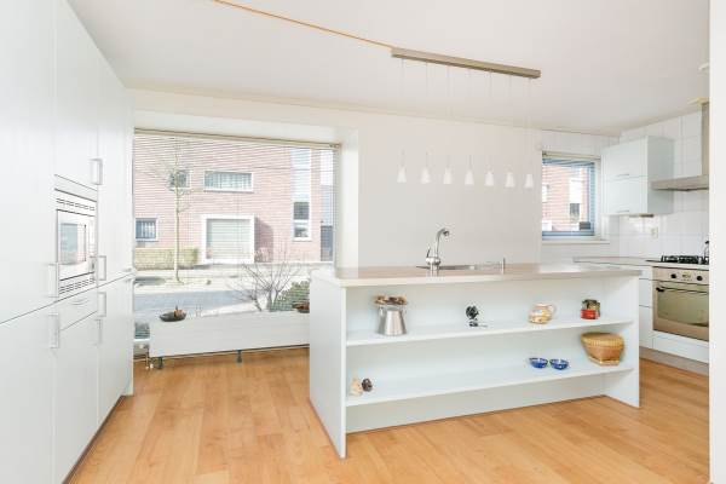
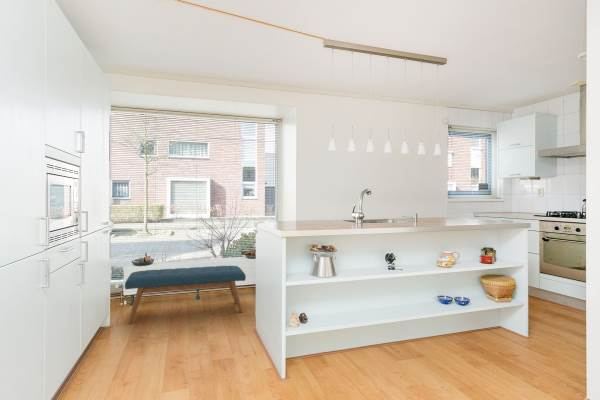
+ bench [124,265,247,325]
